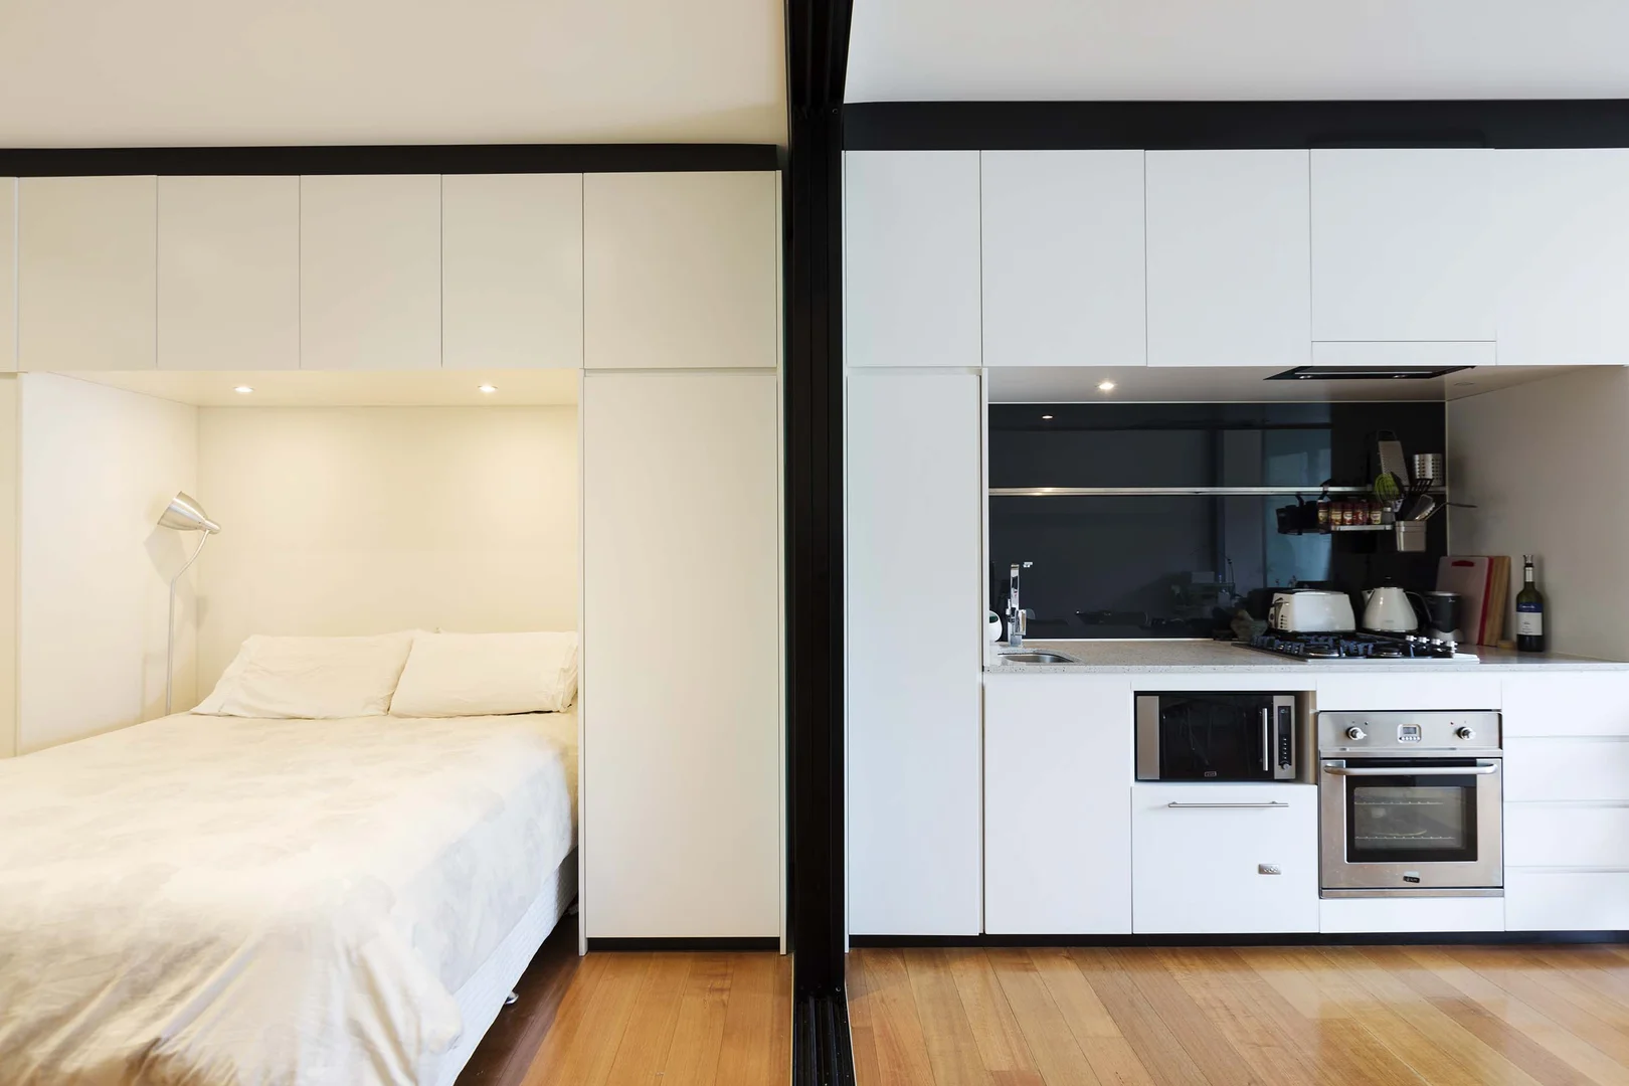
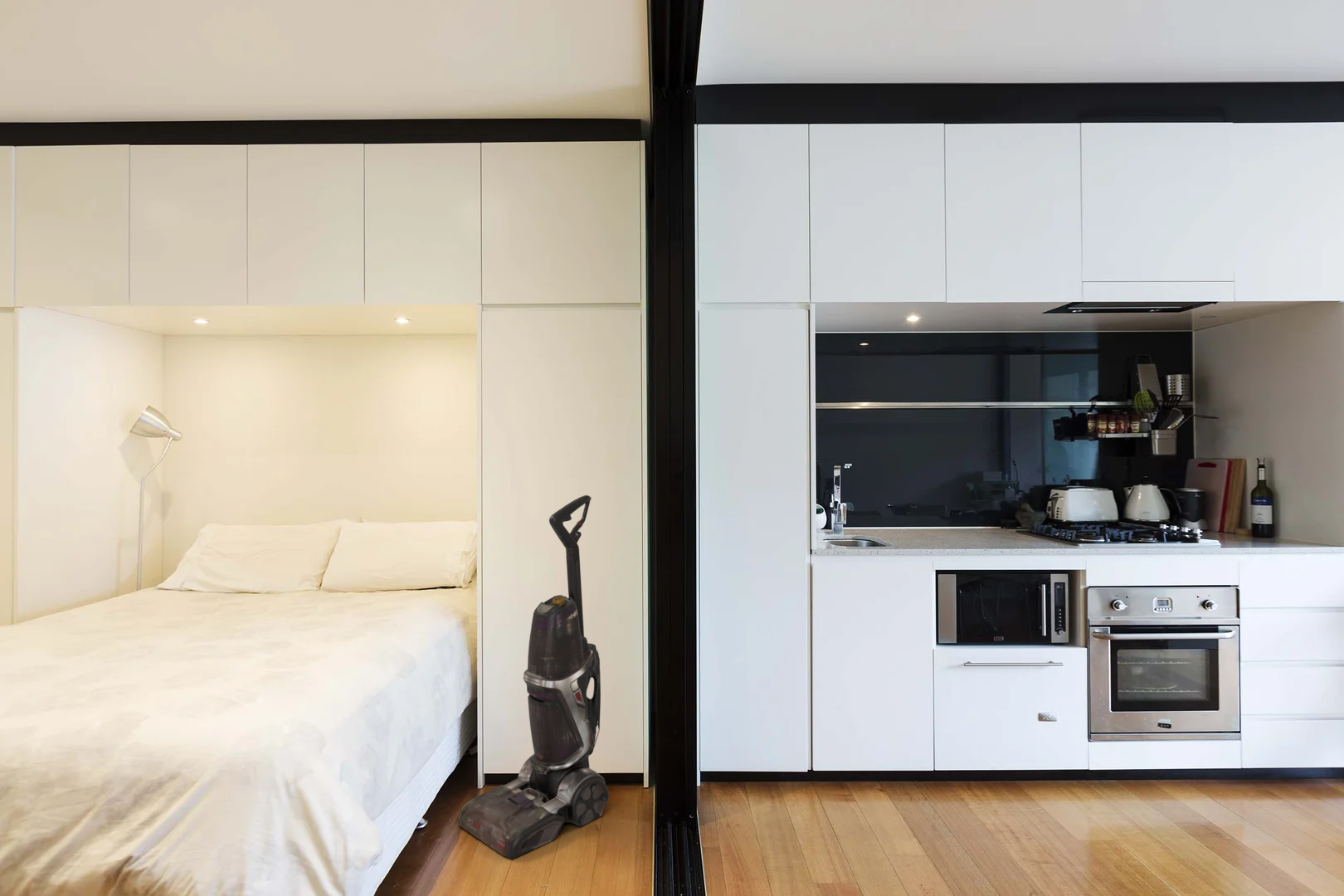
+ vacuum cleaner [457,494,610,859]
